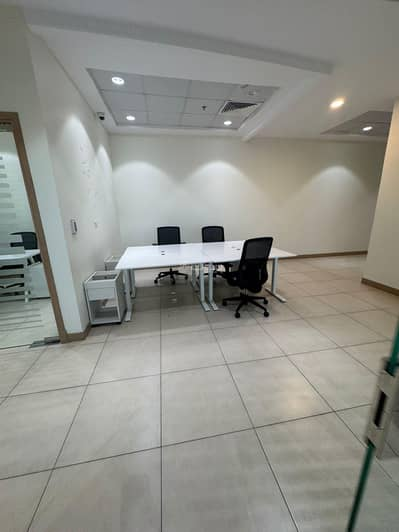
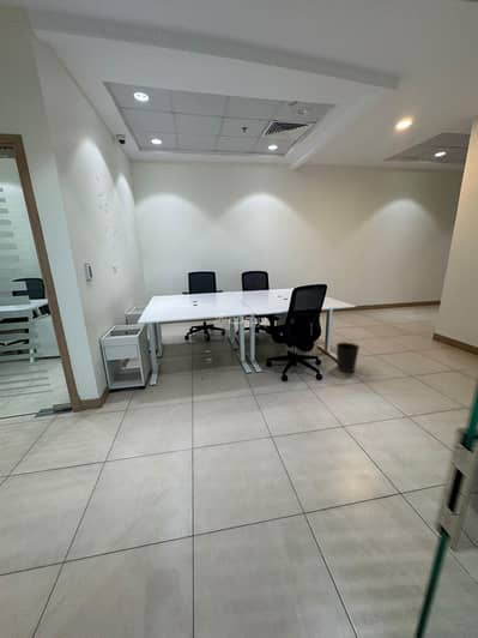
+ wastebasket [335,341,361,374]
